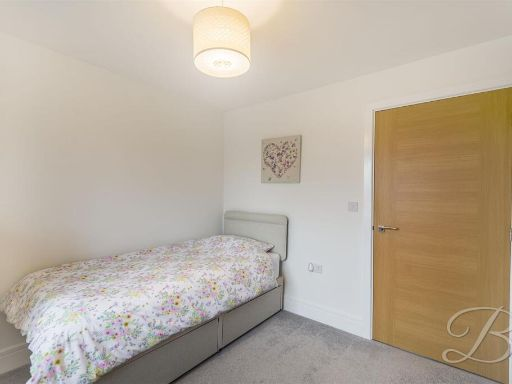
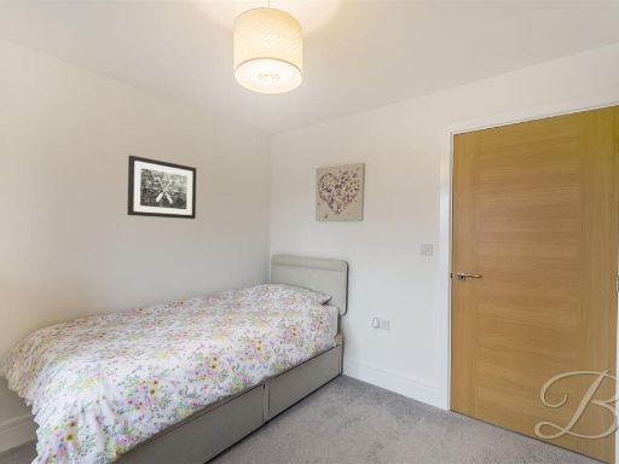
+ wall art [127,155,197,220]
